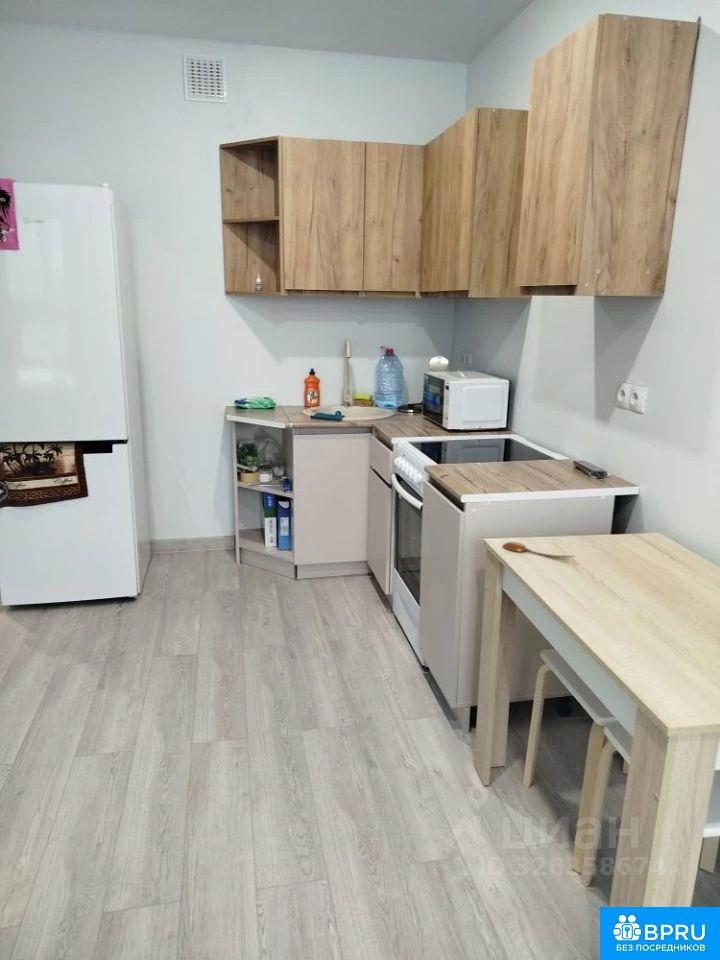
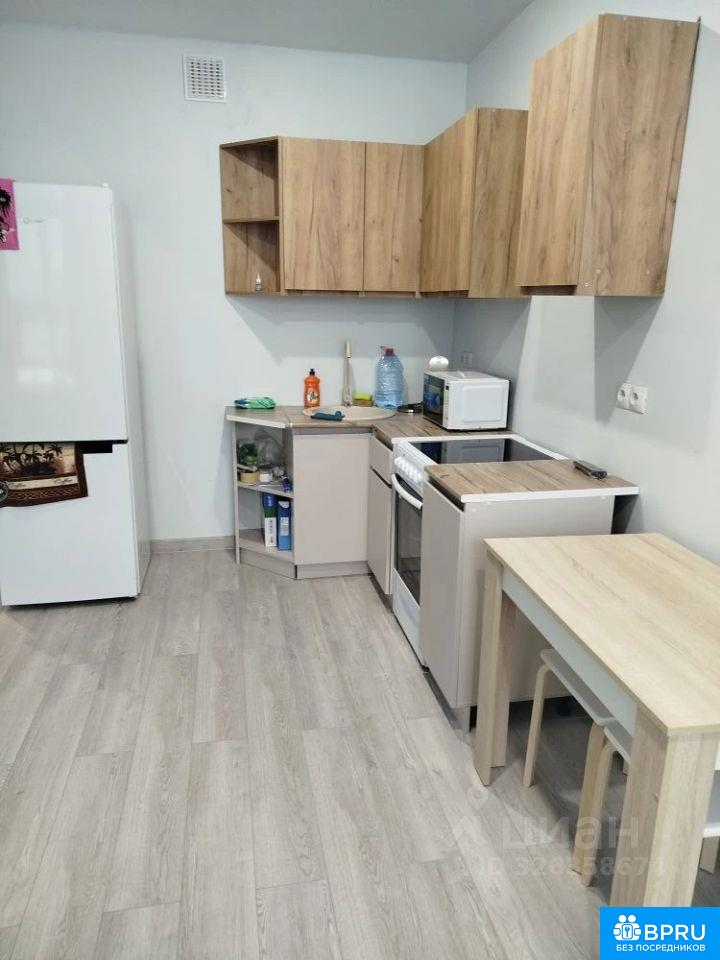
- spoon [502,541,576,559]
